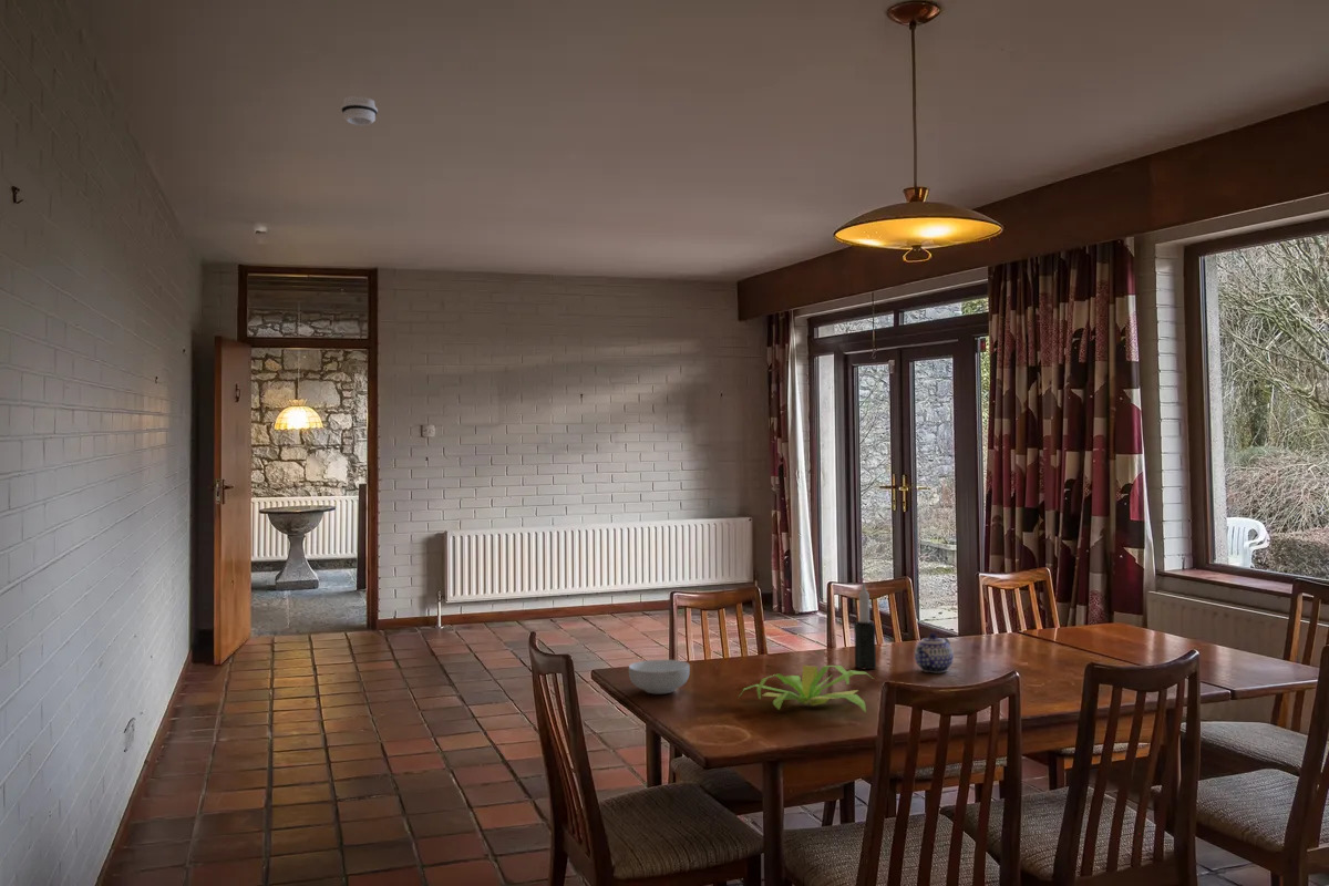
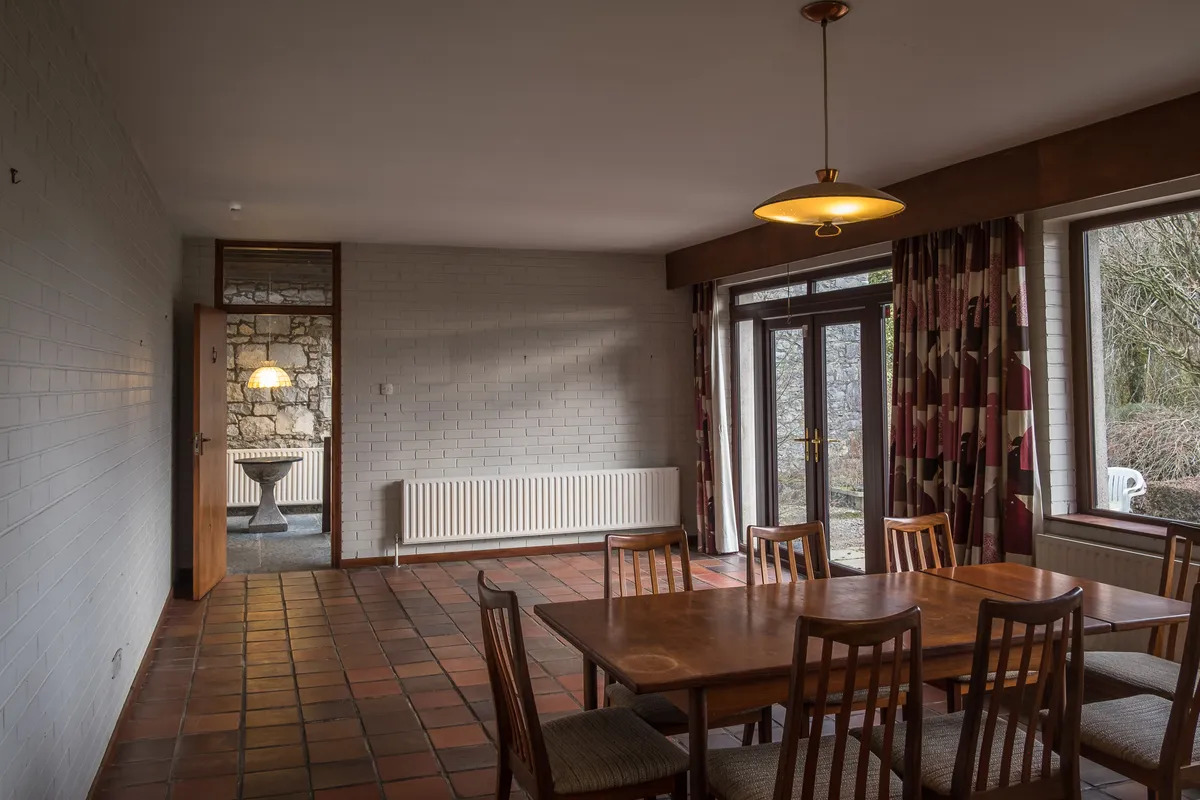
- smoke detector [340,95,379,126]
- candle [853,581,877,670]
- cereal bowl [628,659,691,694]
- teapot [914,632,955,673]
- plant [738,664,873,713]
